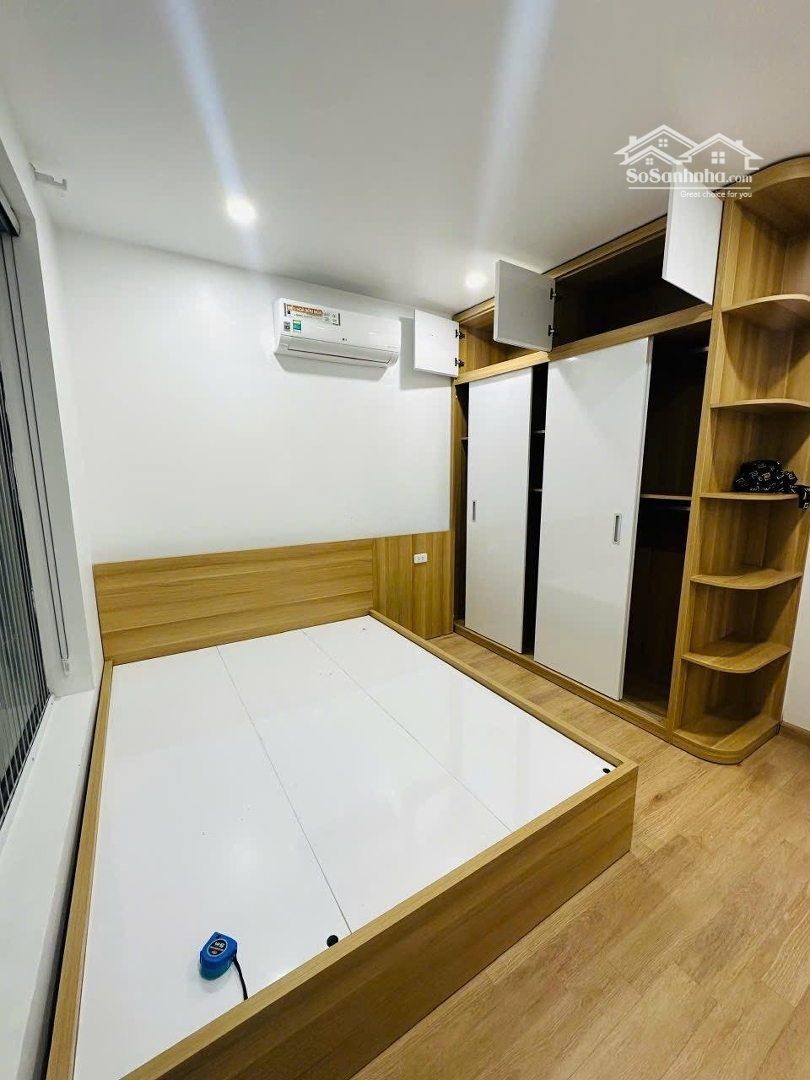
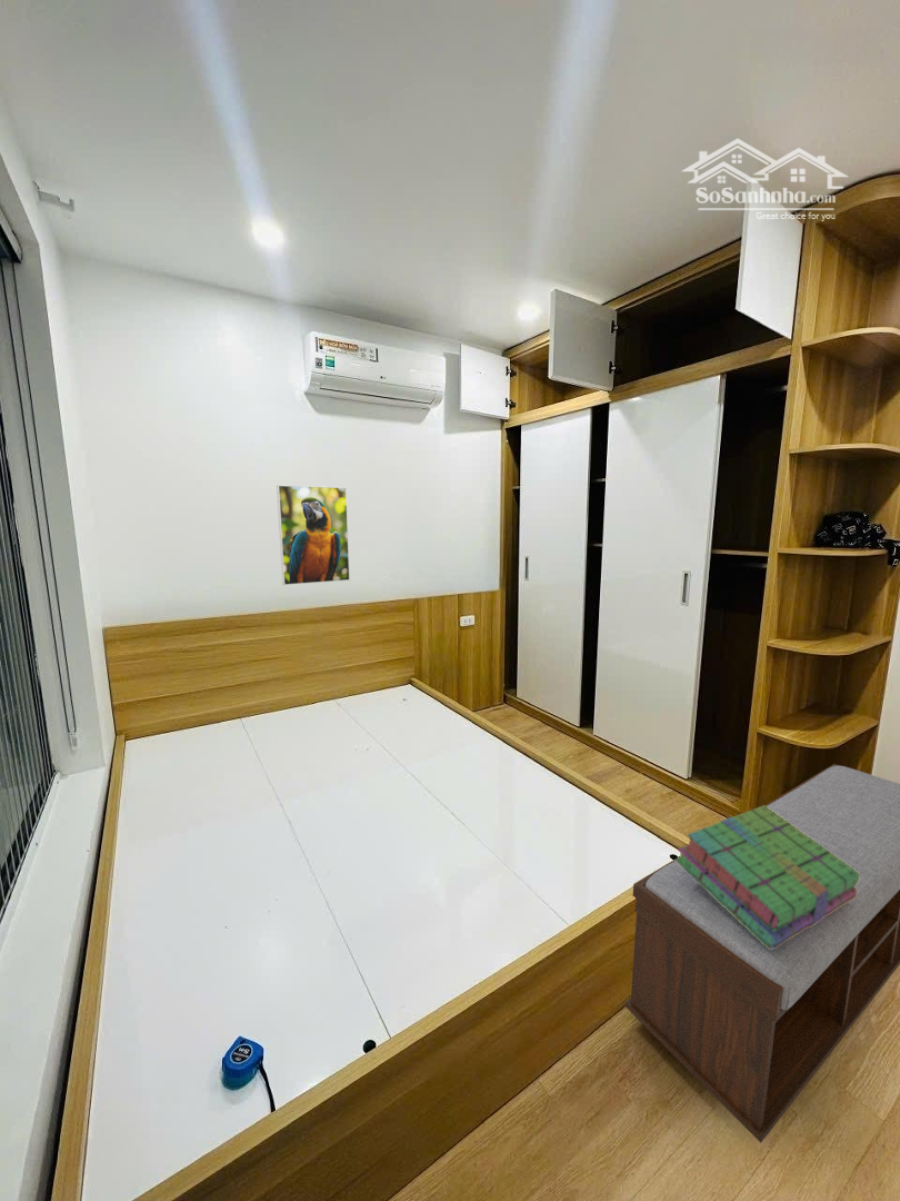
+ bench [624,763,900,1144]
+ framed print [276,484,351,586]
+ stack of books [673,804,859,950]
